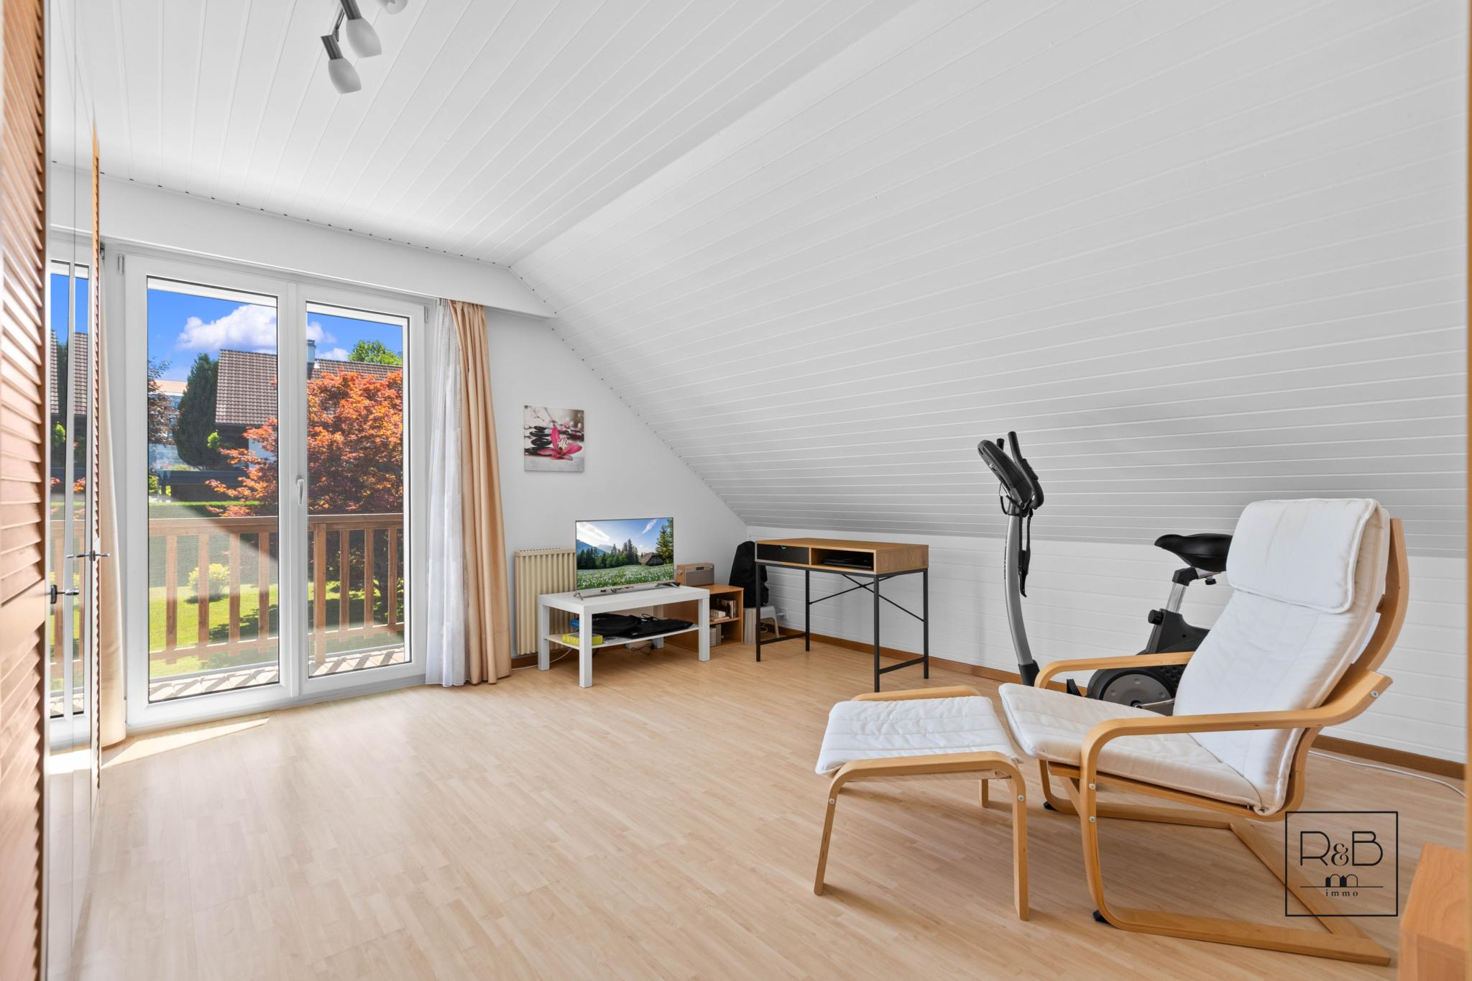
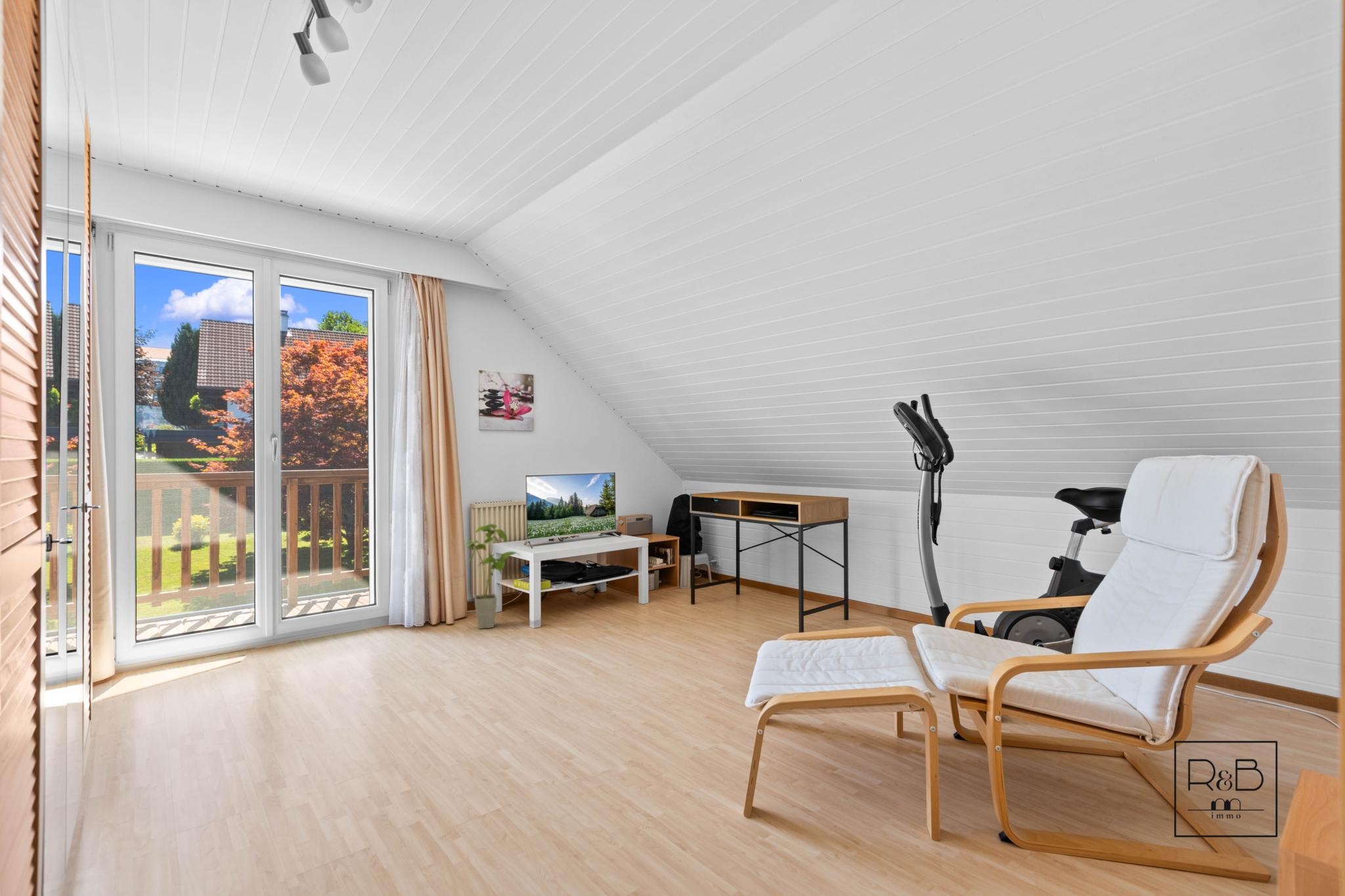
+ house plant [463,523,521,629]
